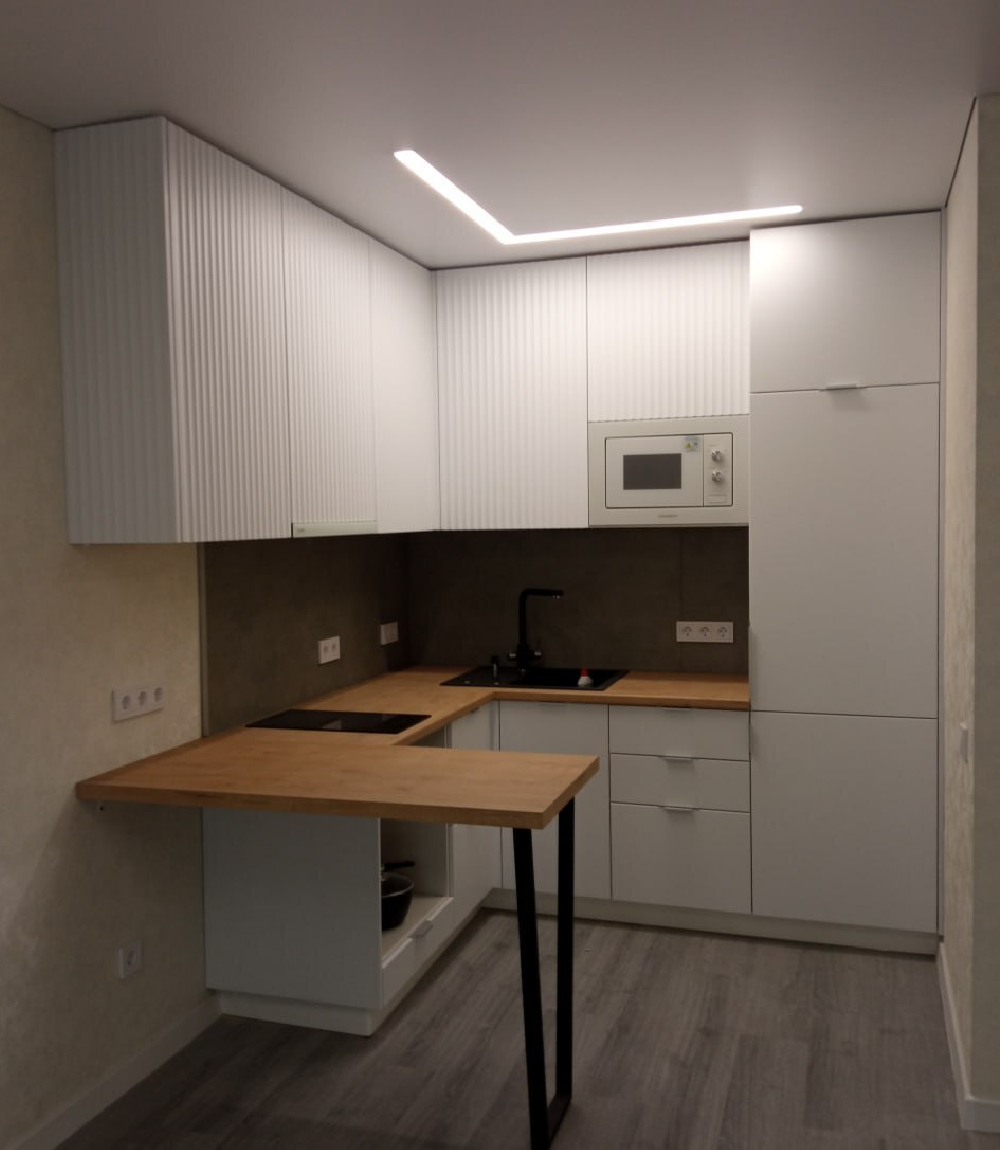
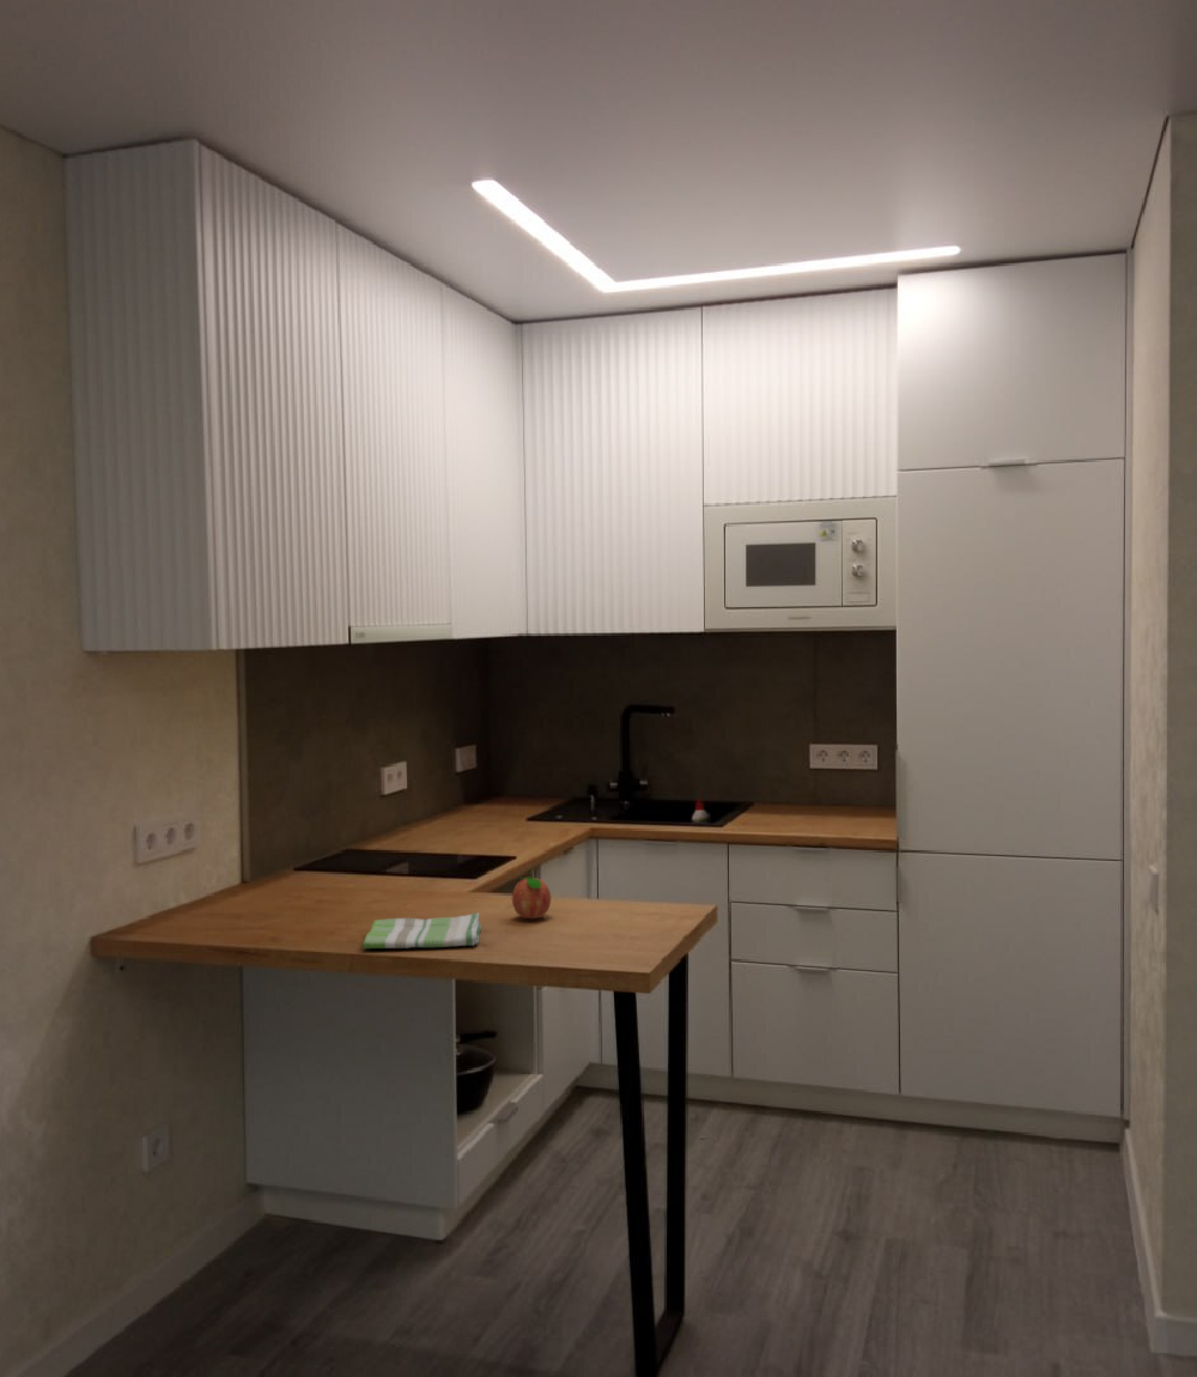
+ fruit [511,872,552,920]
+ dish towel [361,912,482,950]
